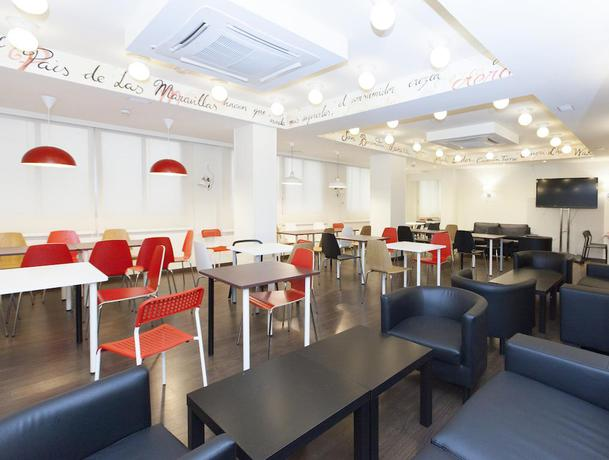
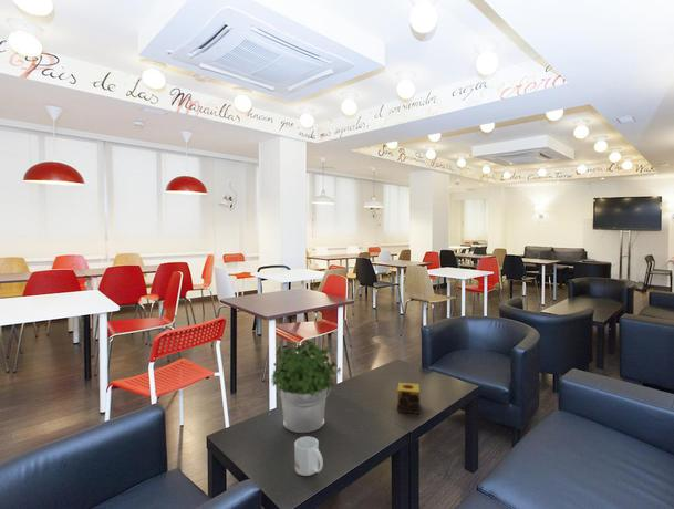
+ candle [396,382,422,415]
+ mug [293,436,324,477]
+ potted plant [270,339,342,434]
